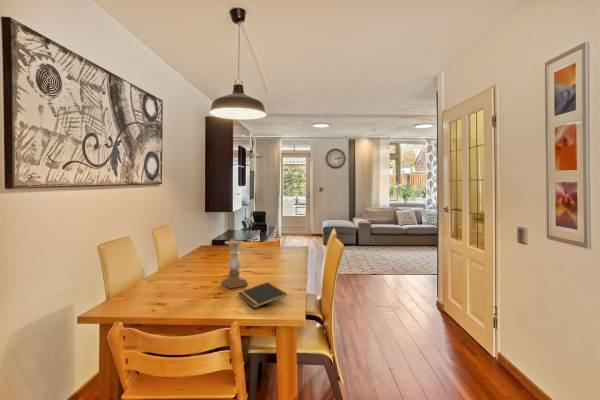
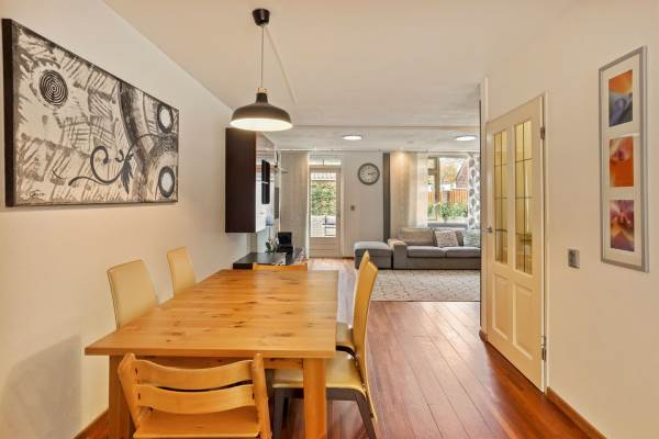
- candle holder [220,239,249,289]
- notepad [237,281,288,309]
